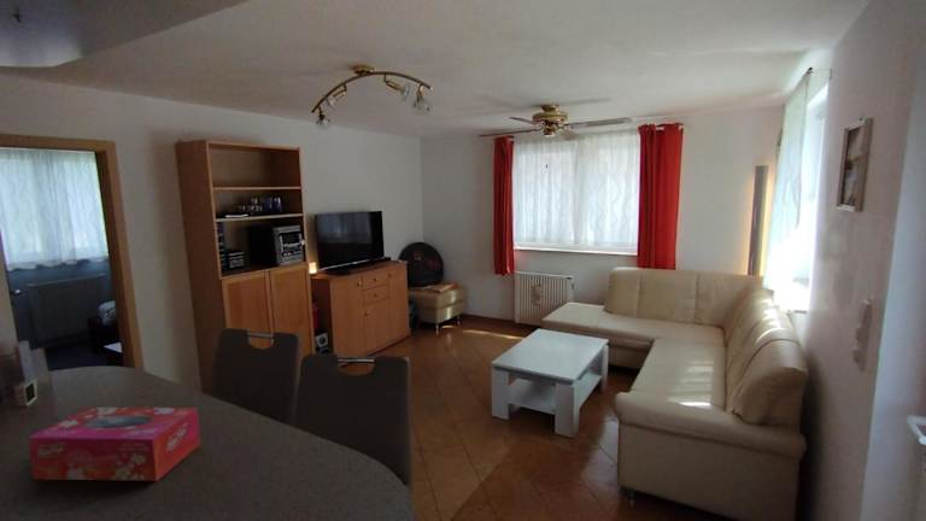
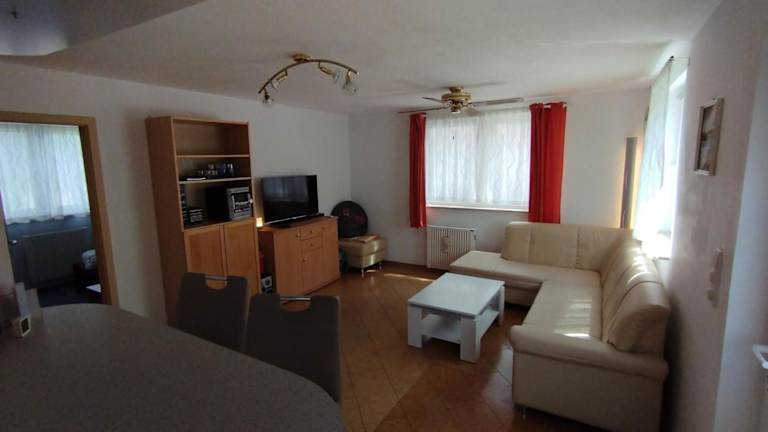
- tissue box [27,406,201,482]
